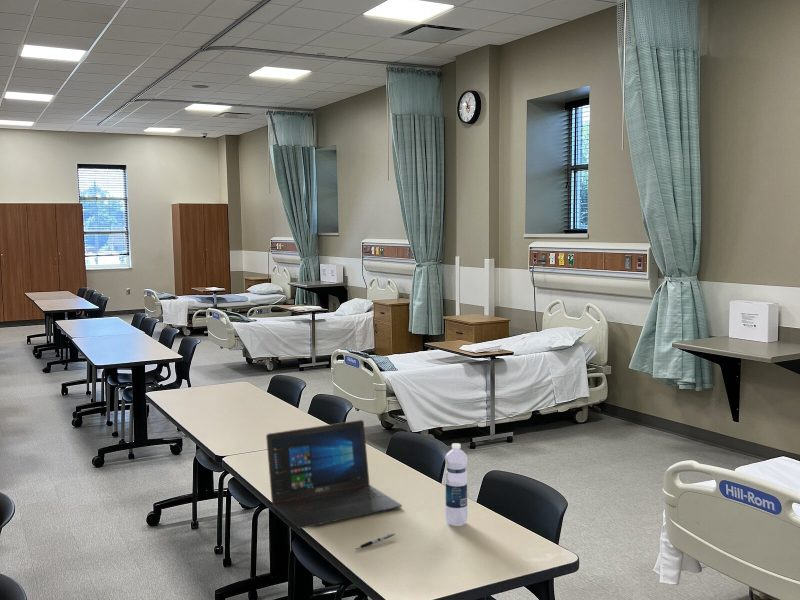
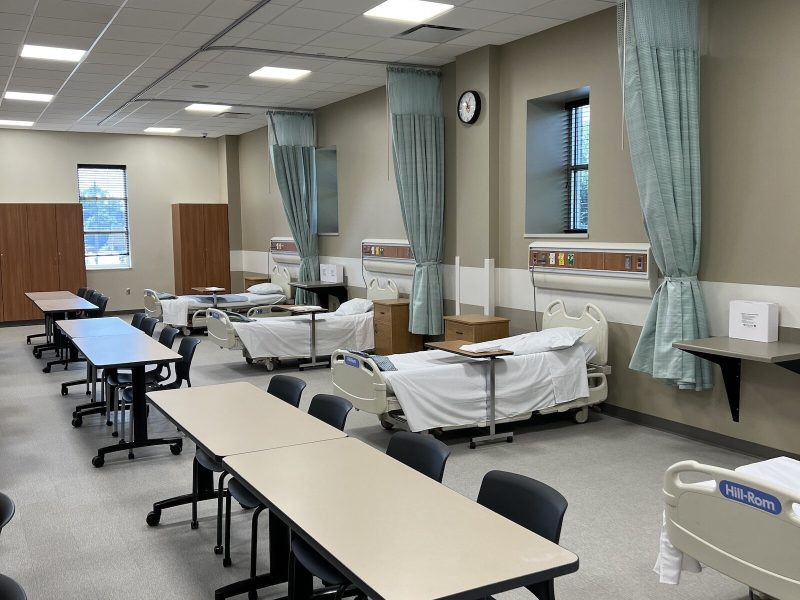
- laptop [265,419,403,530]
- water bottle [444,442,469,527]
- pen [354,532,396,550]
